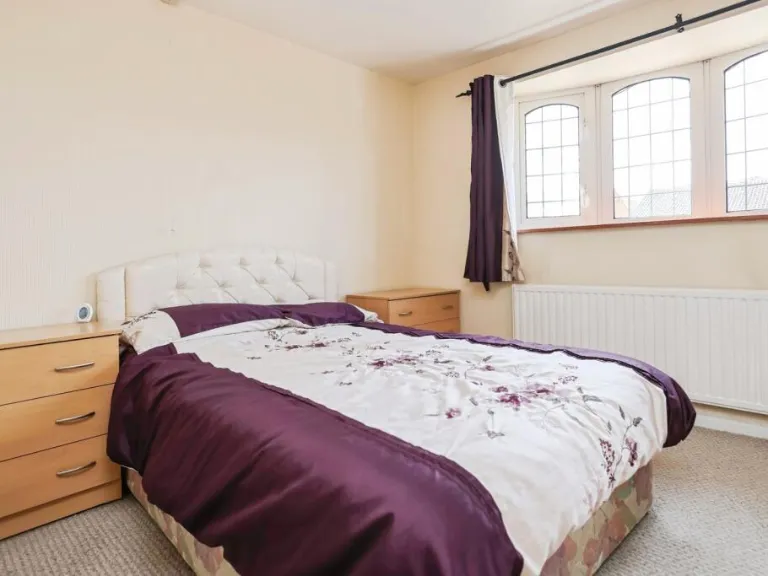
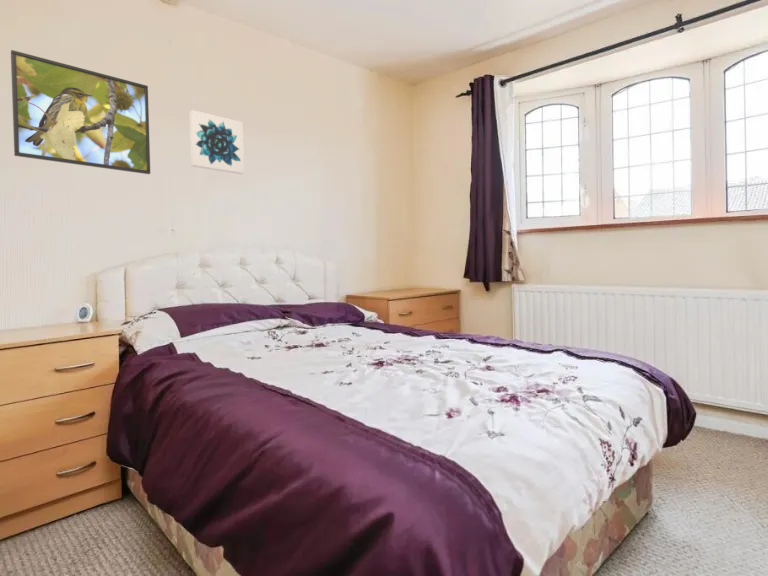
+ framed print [10,49,151,175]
+ wall art [188,109,245,175]
